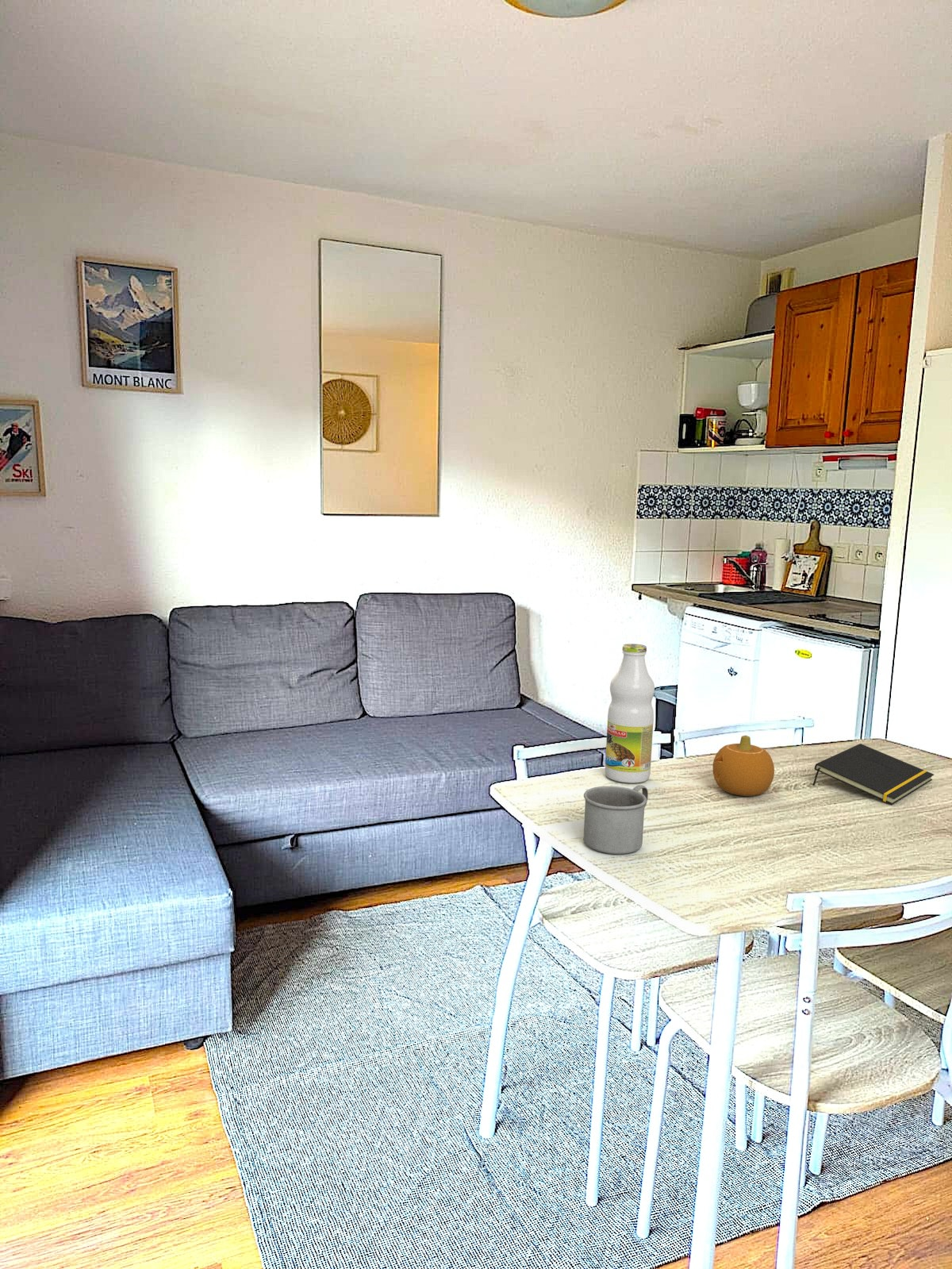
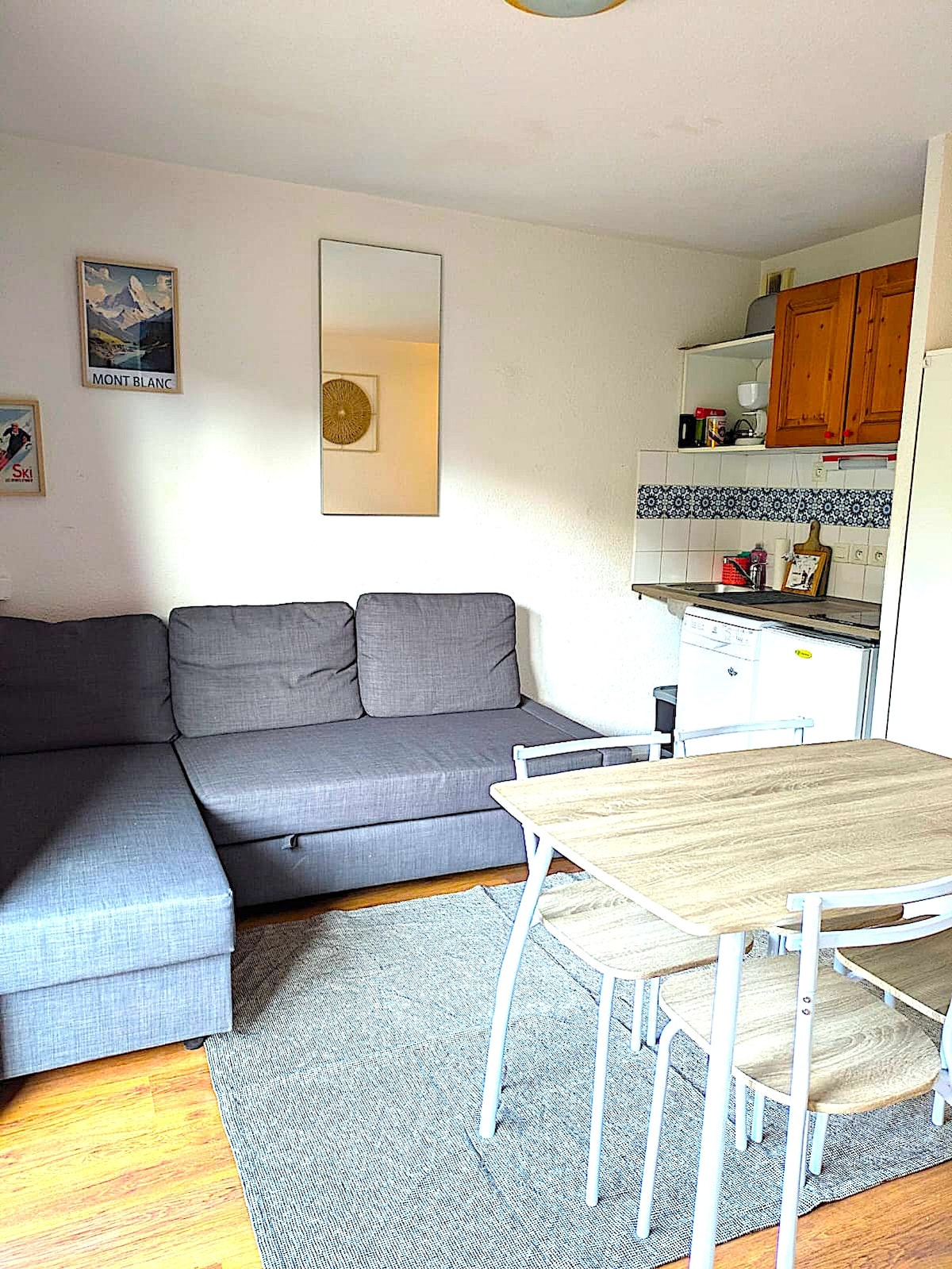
- fruit [712,735,775,797]
- notepad [812,743,935,806]
- mug [582,784,649,855]
- bottle [605,643,655,784]
